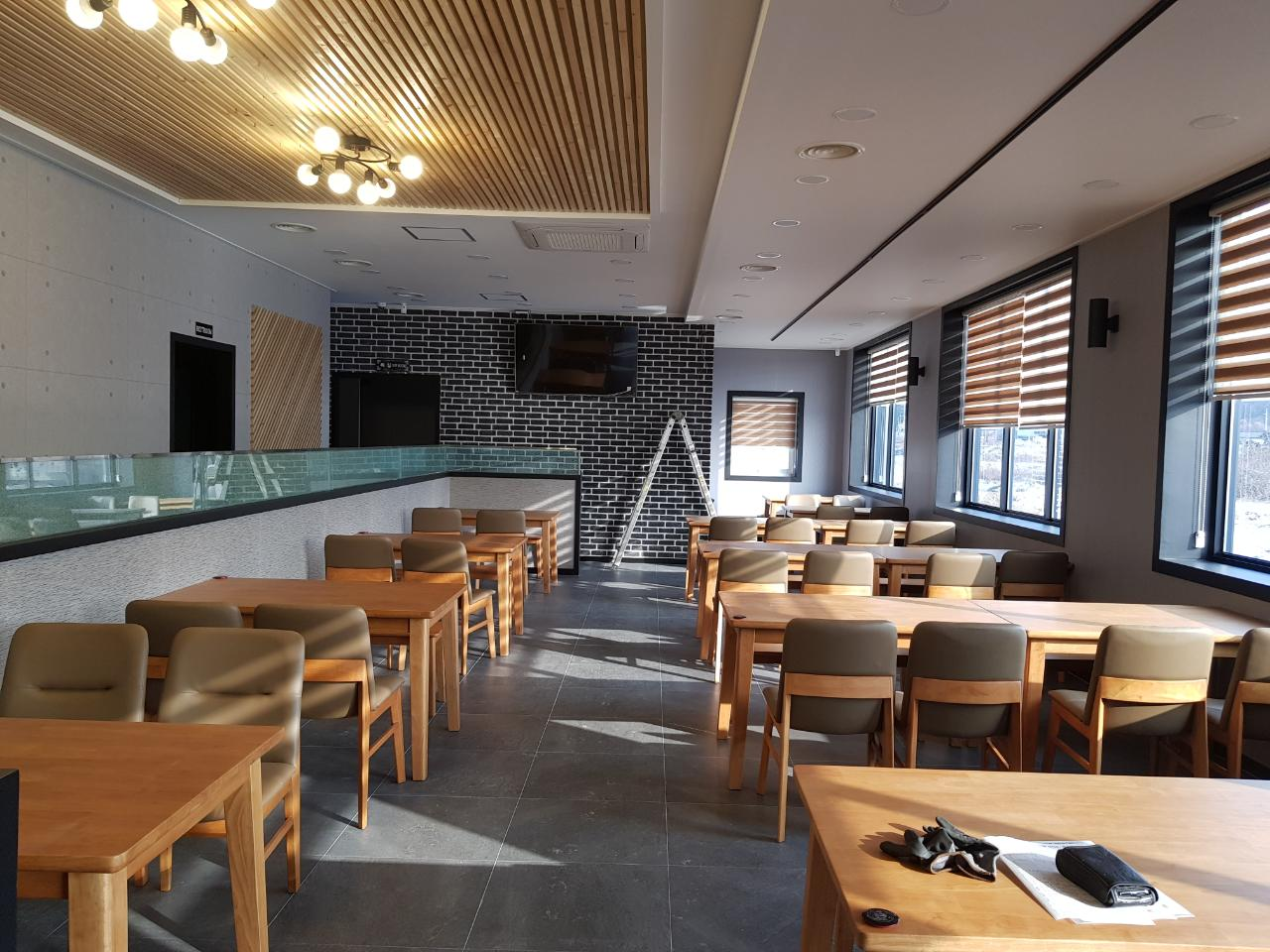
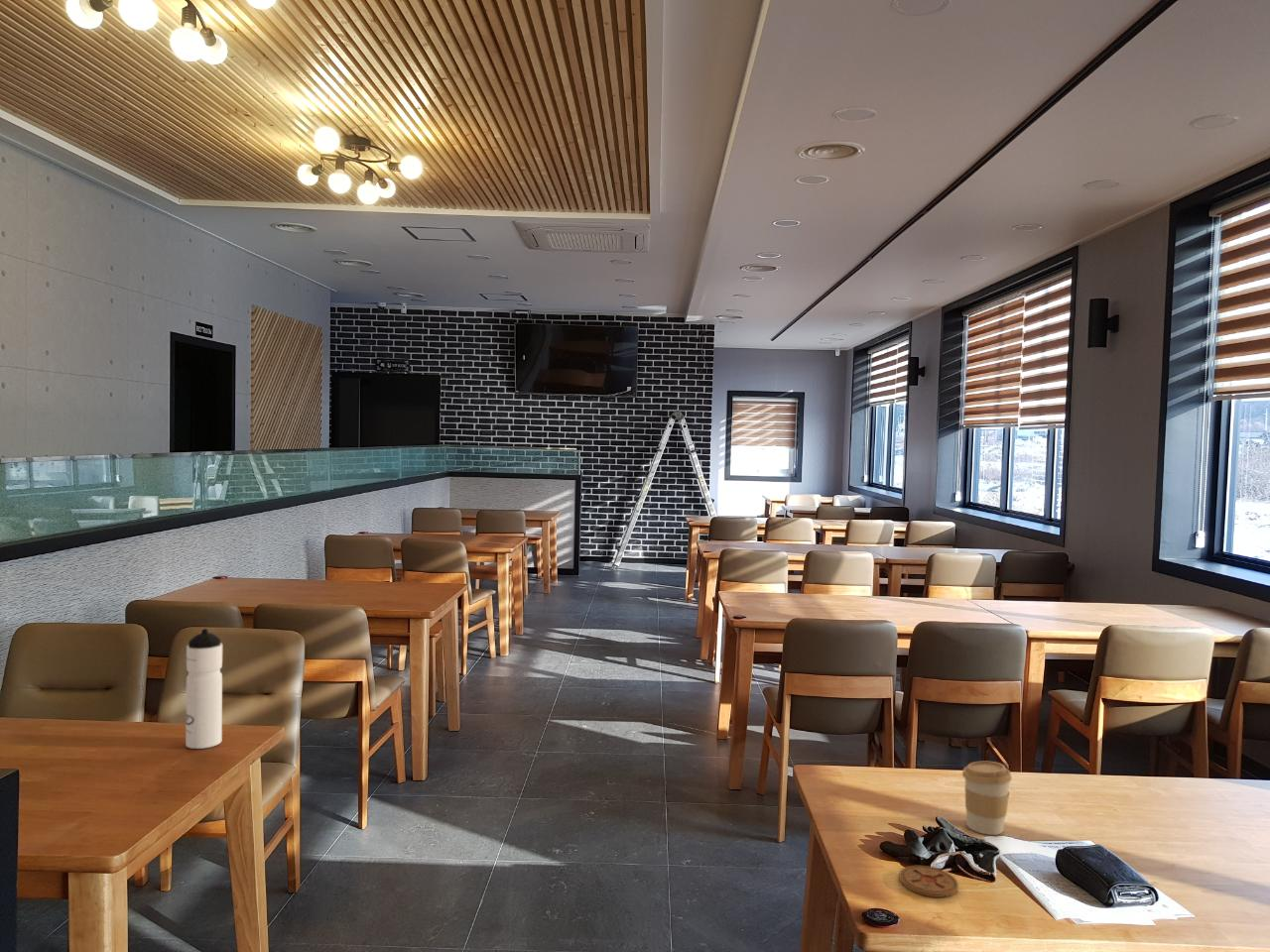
+ water bottle [185,628,223,750]
+ coffee cup [961,761,1013,836]
+ coaster [898,865,959,898]
